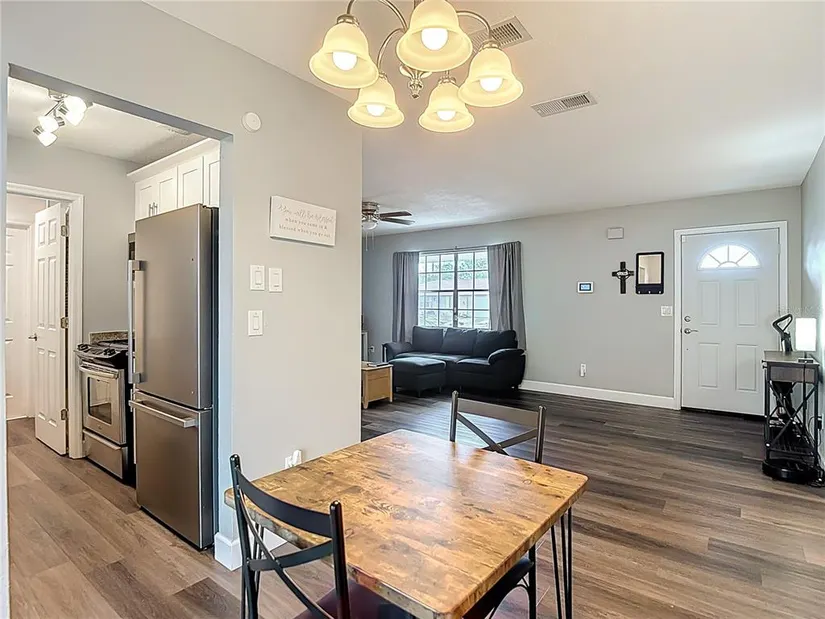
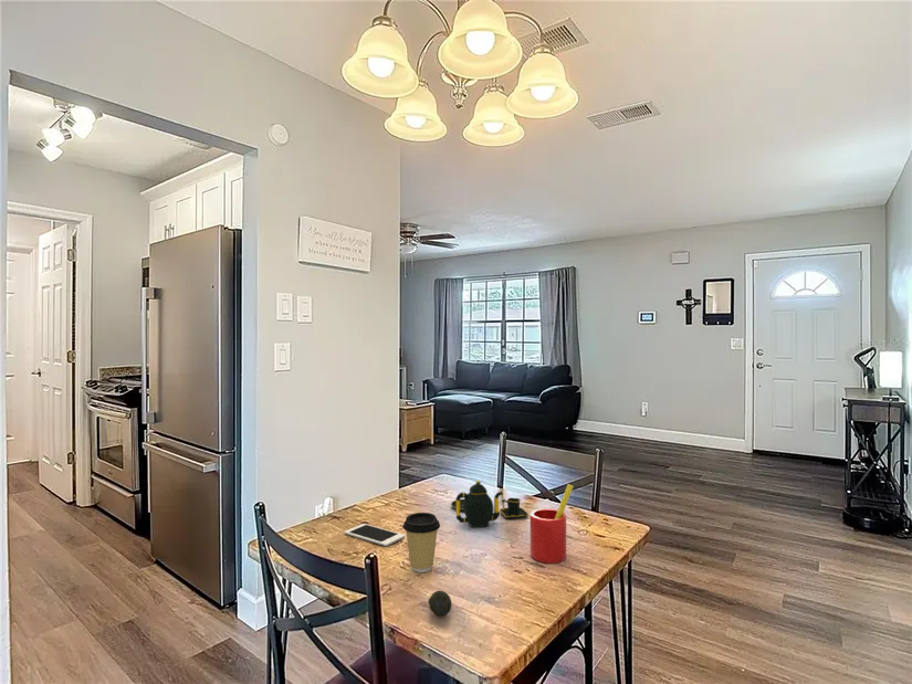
+ straw [530,483,575,565]
+ teapot [450,480,530,528]
+ cell phone [344,523,406,547]
+ avocado [427,590,452,618]
+ coffee cup [401,512,441,573]
